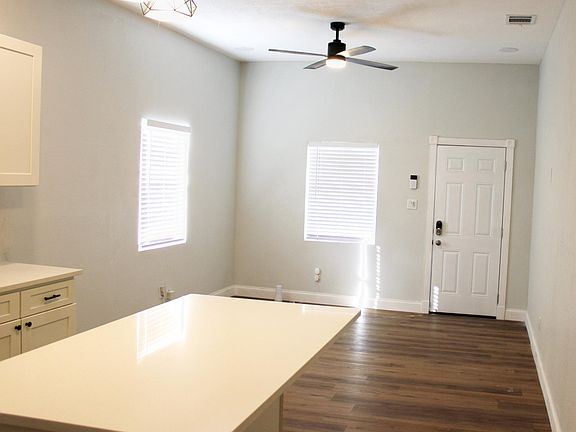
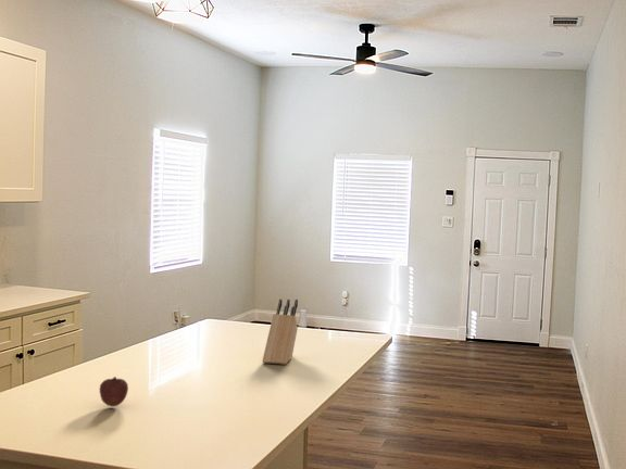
+ fruit [98,376,129,408]
+ knife block [261,299,299,366]
